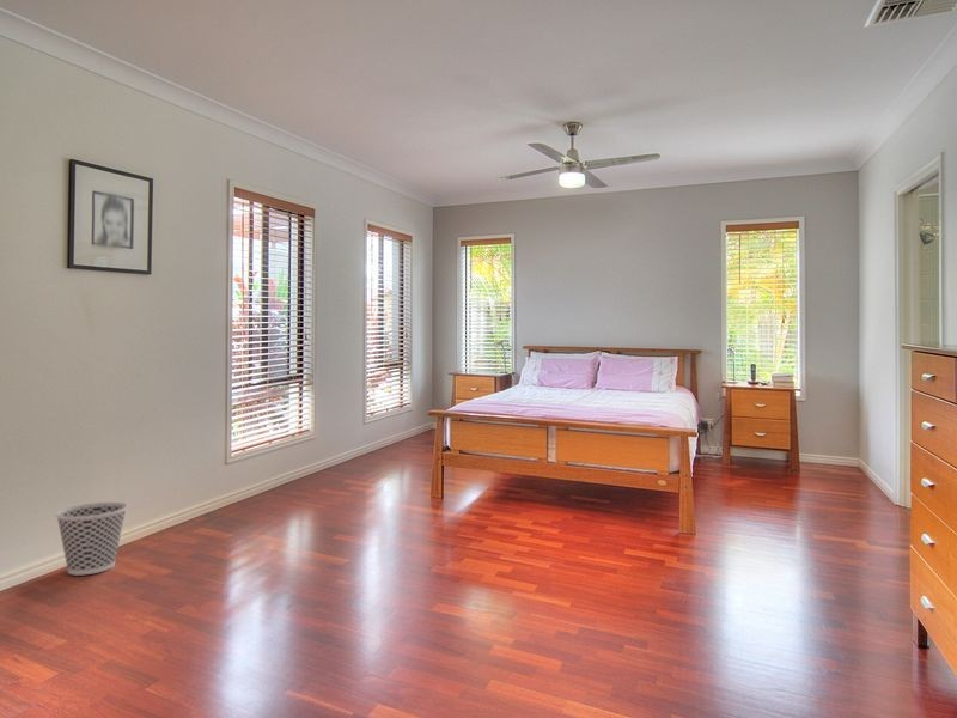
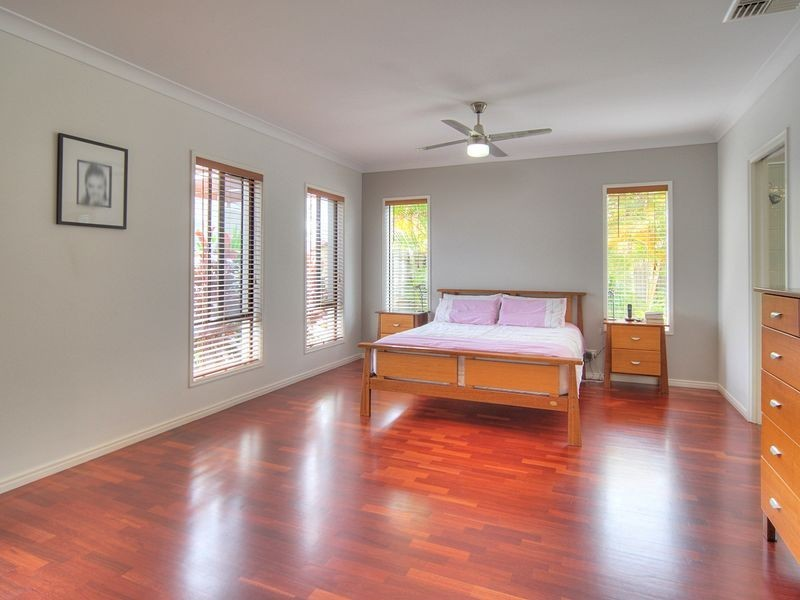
- wastebasket [54,501,129,577]
